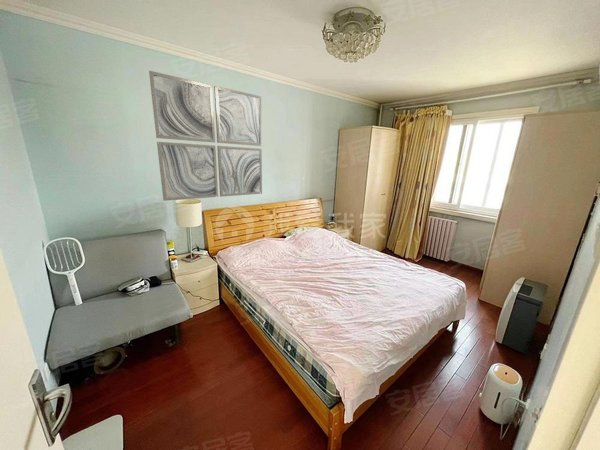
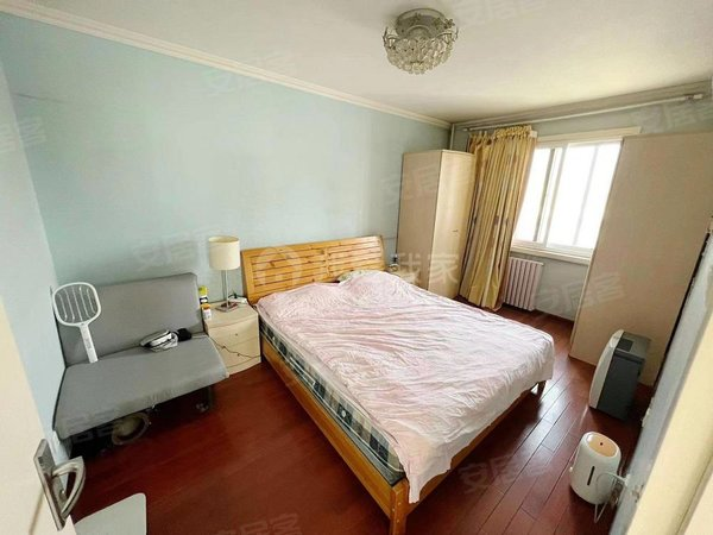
- wall art [148,70,263,202]
